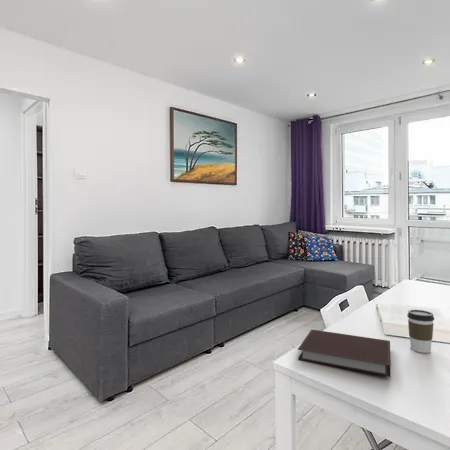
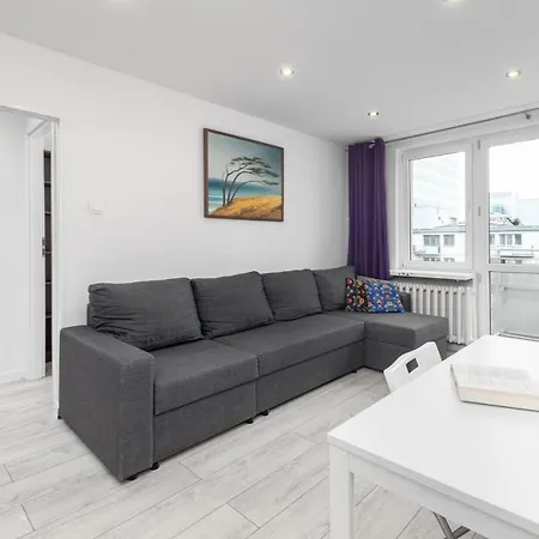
- coffee cup [406,309,435,354]
- notebook [297,329,392,378]
